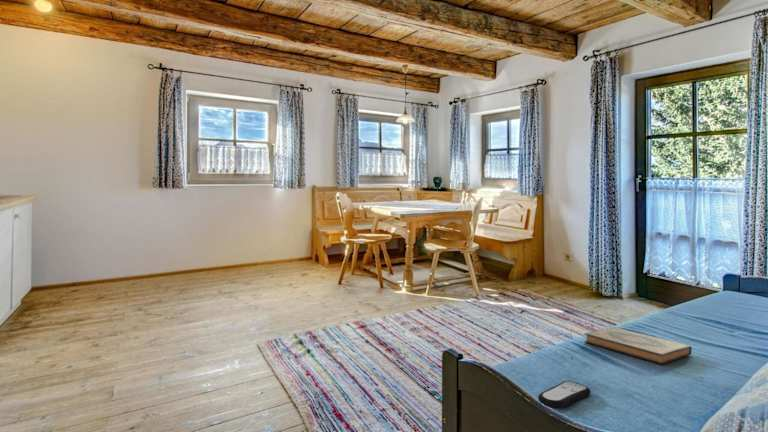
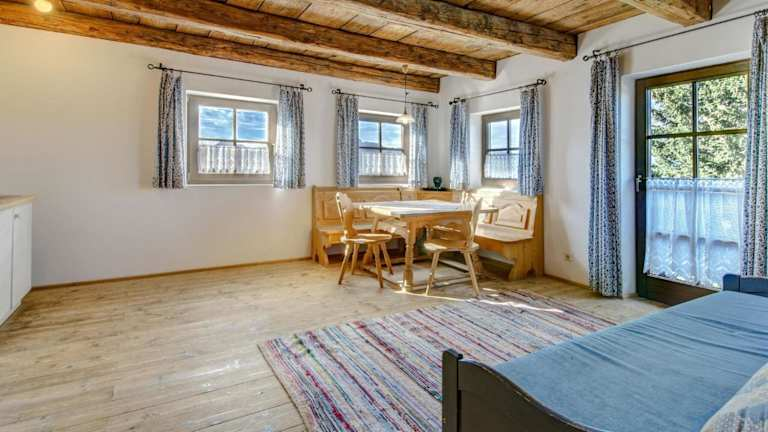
- hardback book [584,326,692,366]
- remote control [537,380,591,409]
